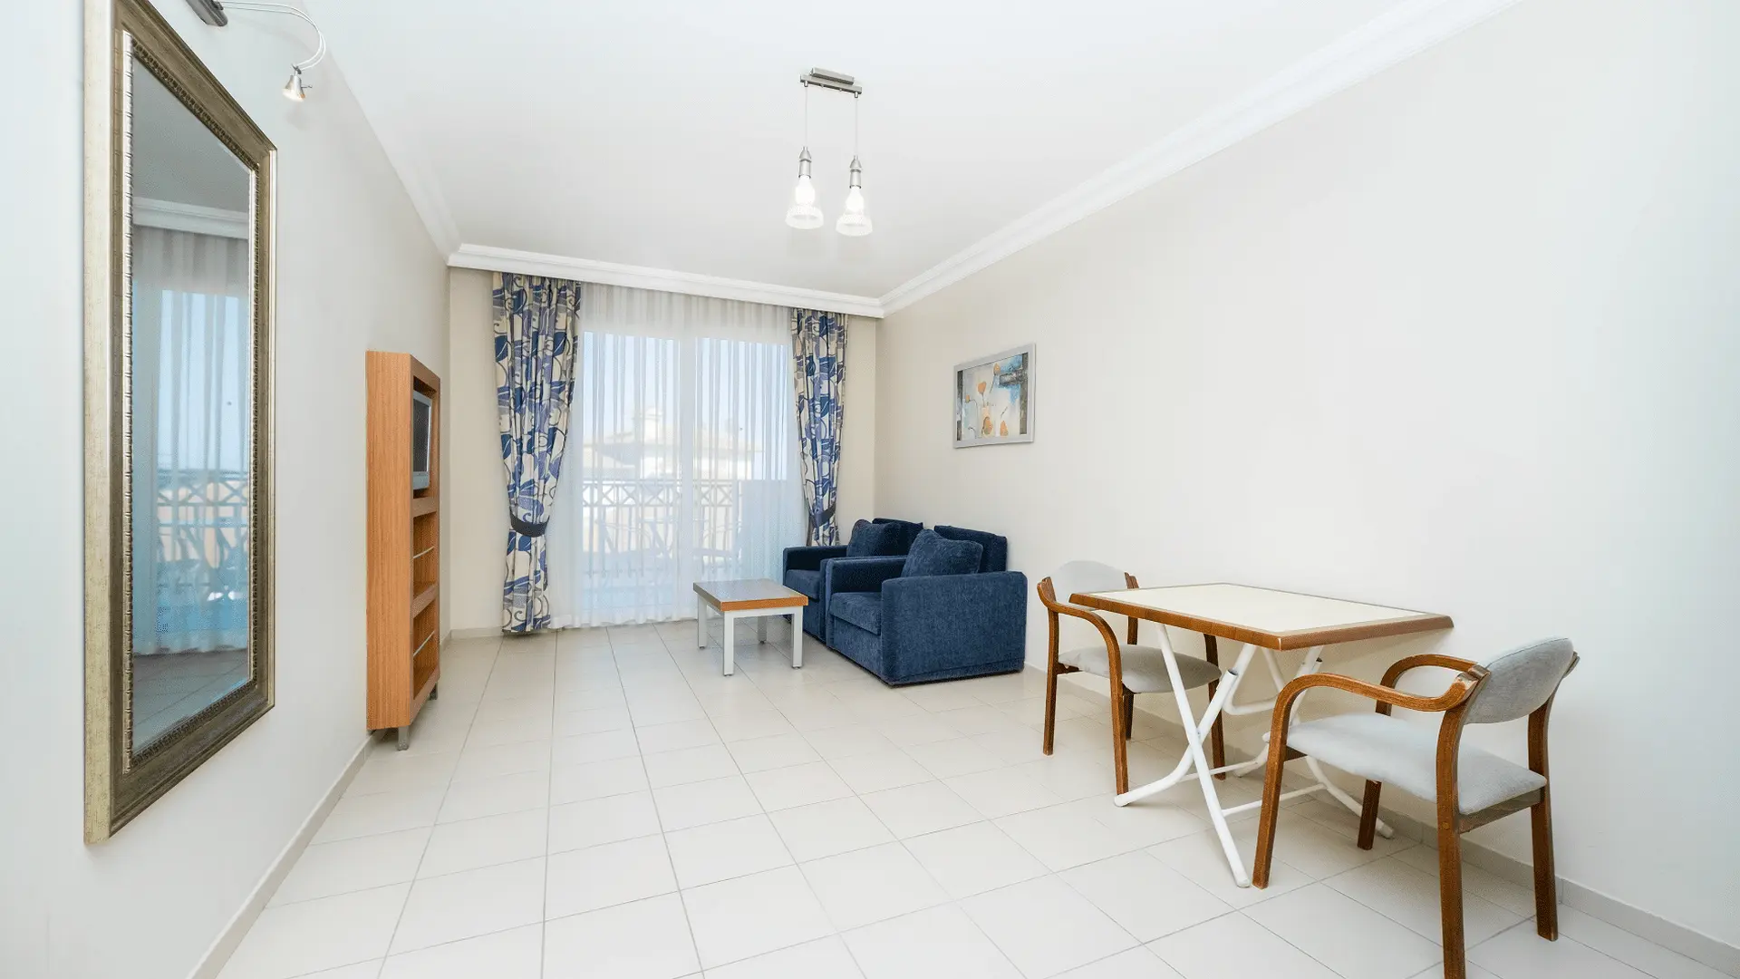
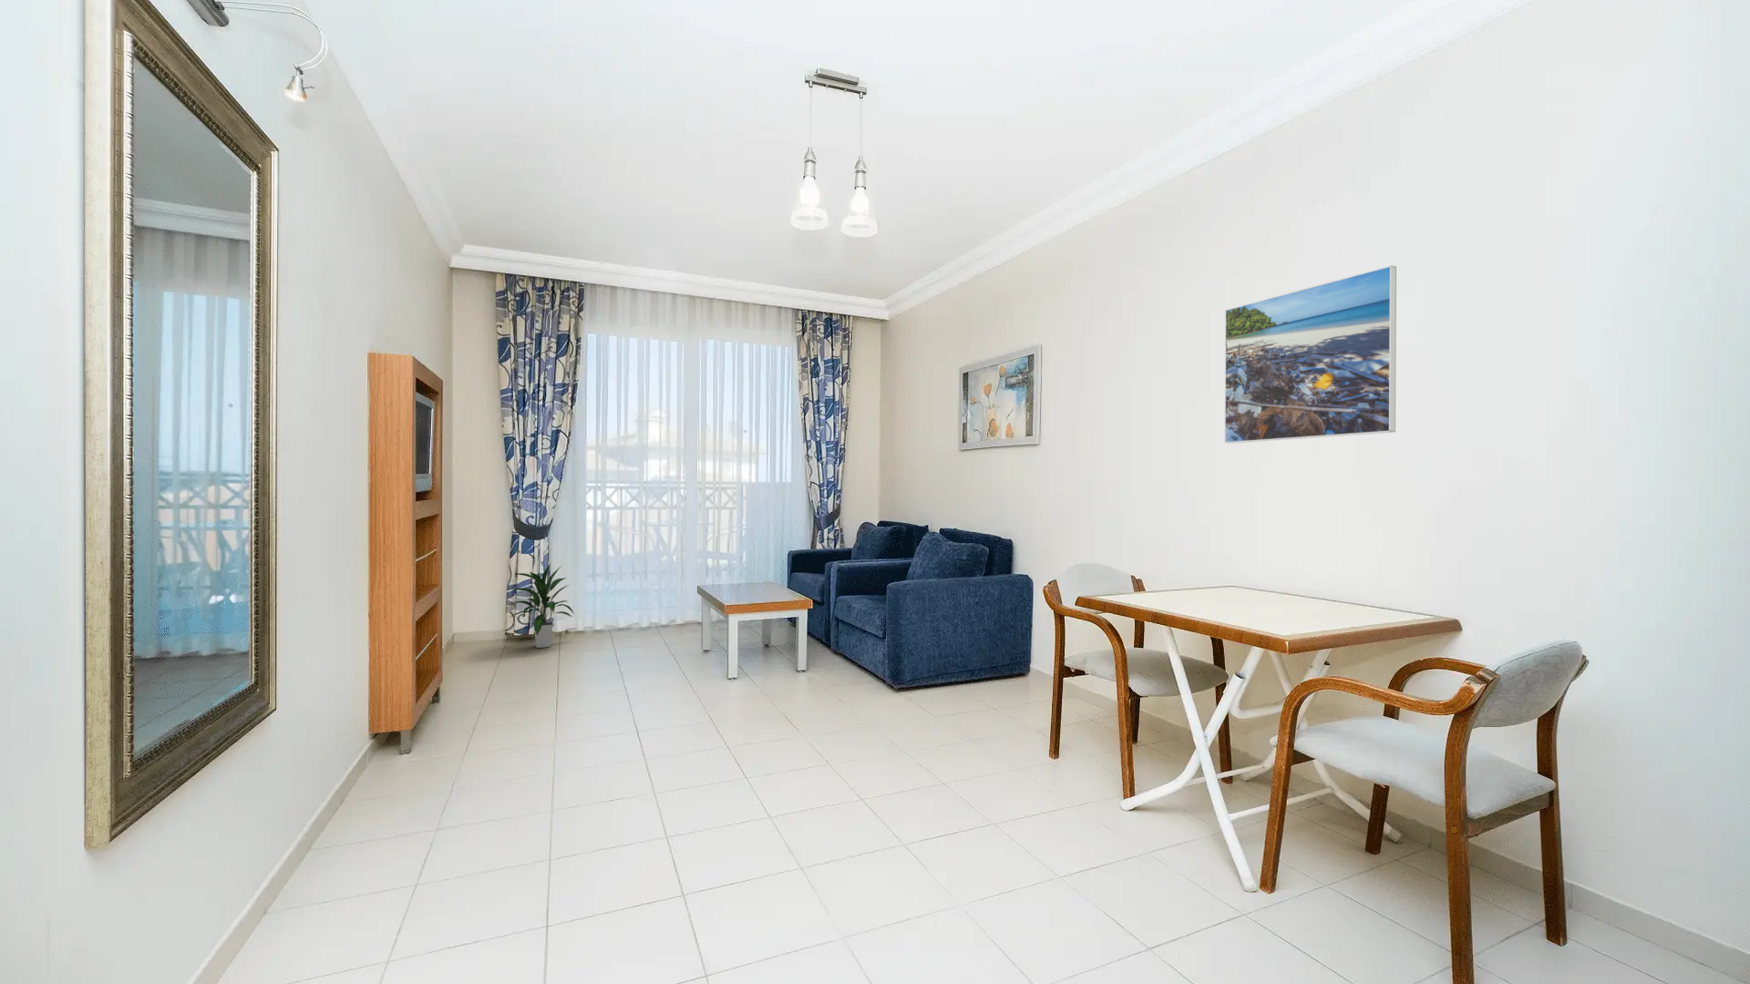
+ indoor plant [508,563,576,649]
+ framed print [1224,264,1398,443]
